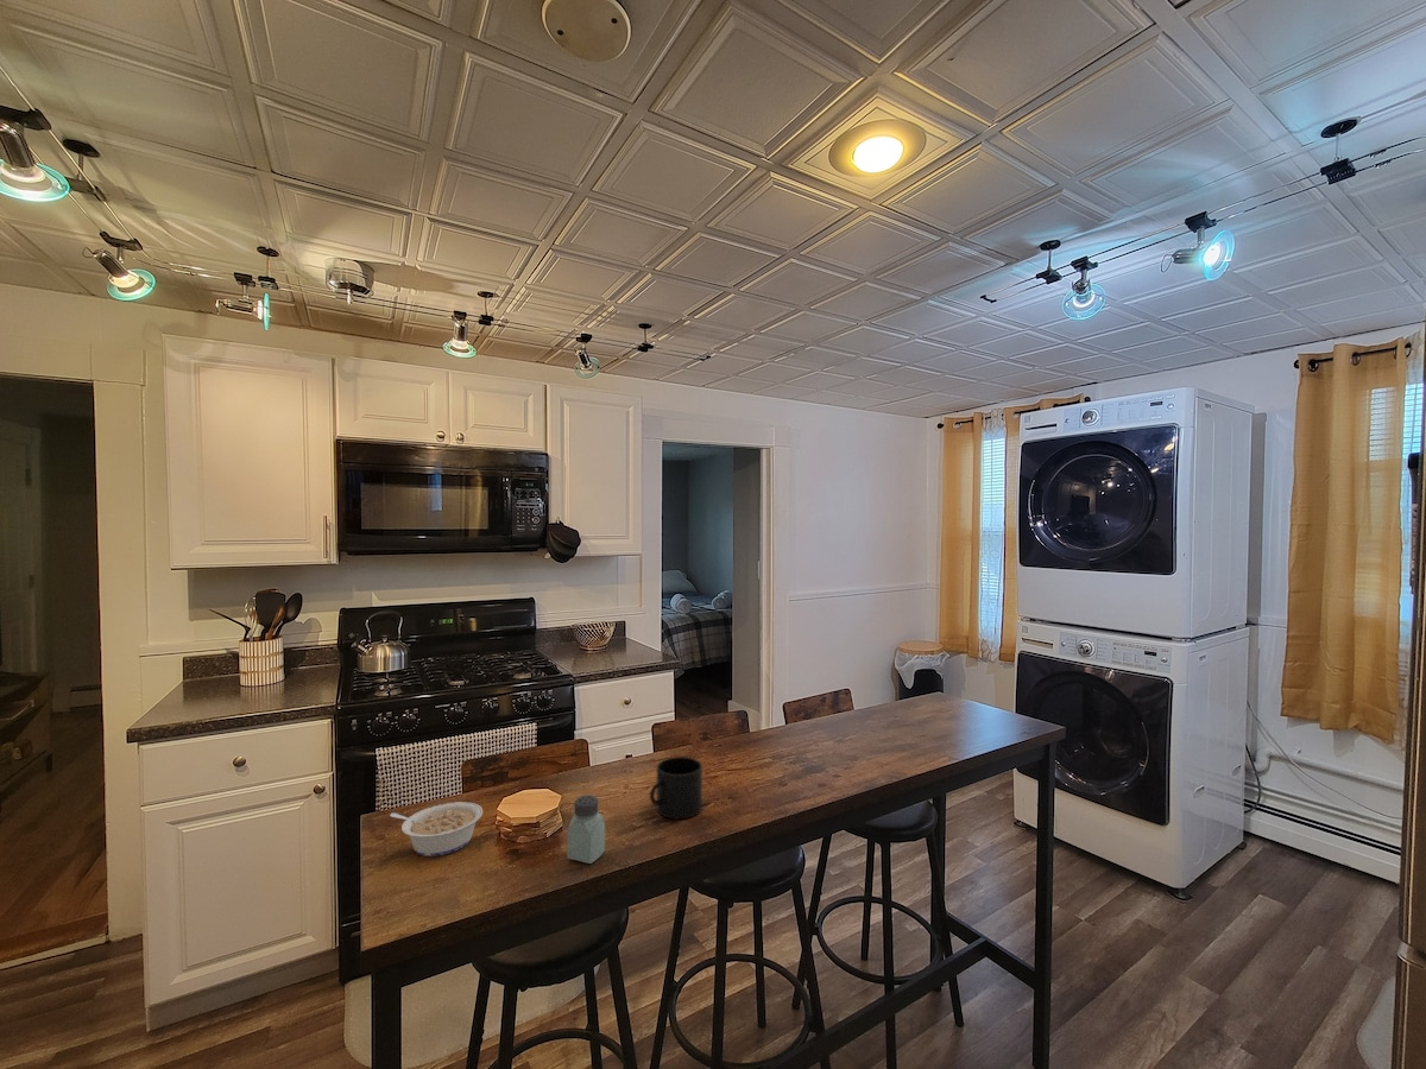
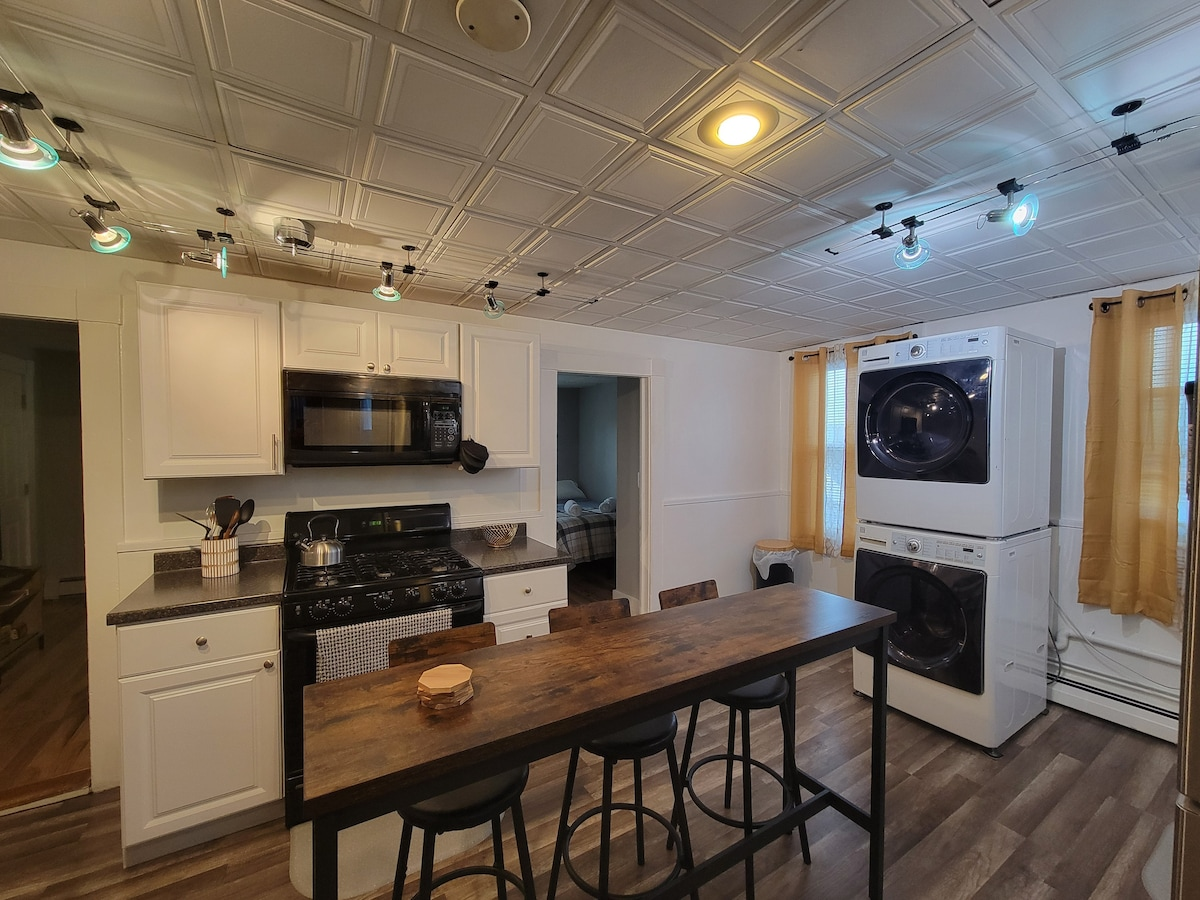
- mug [649,755,703,820]
- saltshaker [567,795,606,865]
- legume [390,801,484,858]
